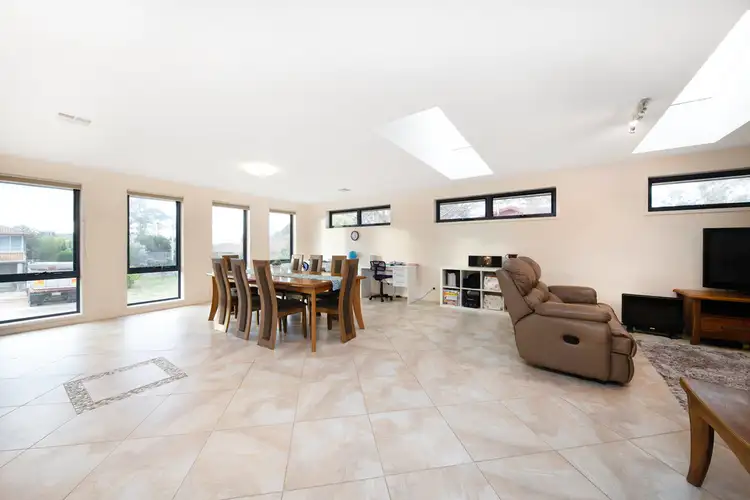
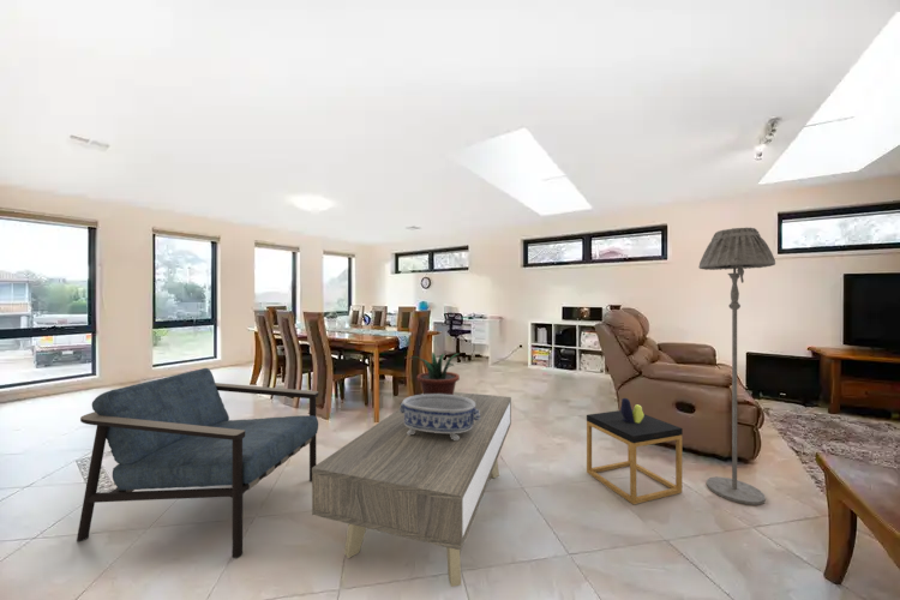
+ floor lamp [697,227,776,506]
+ potted plant [408,352,461,395]
+ decorative bowl [398,394,480,440]
+ coffee table [311,391,512,588]
+ side table [586,397,684,505]
+ armchair [76,367,319,559]
